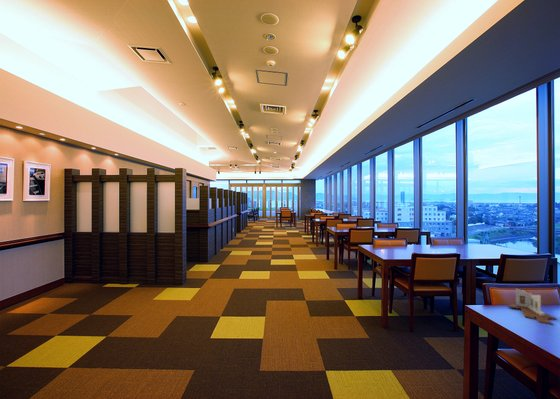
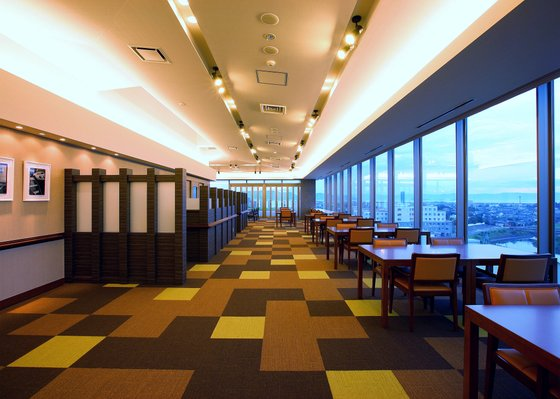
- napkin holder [506,288,557,326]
